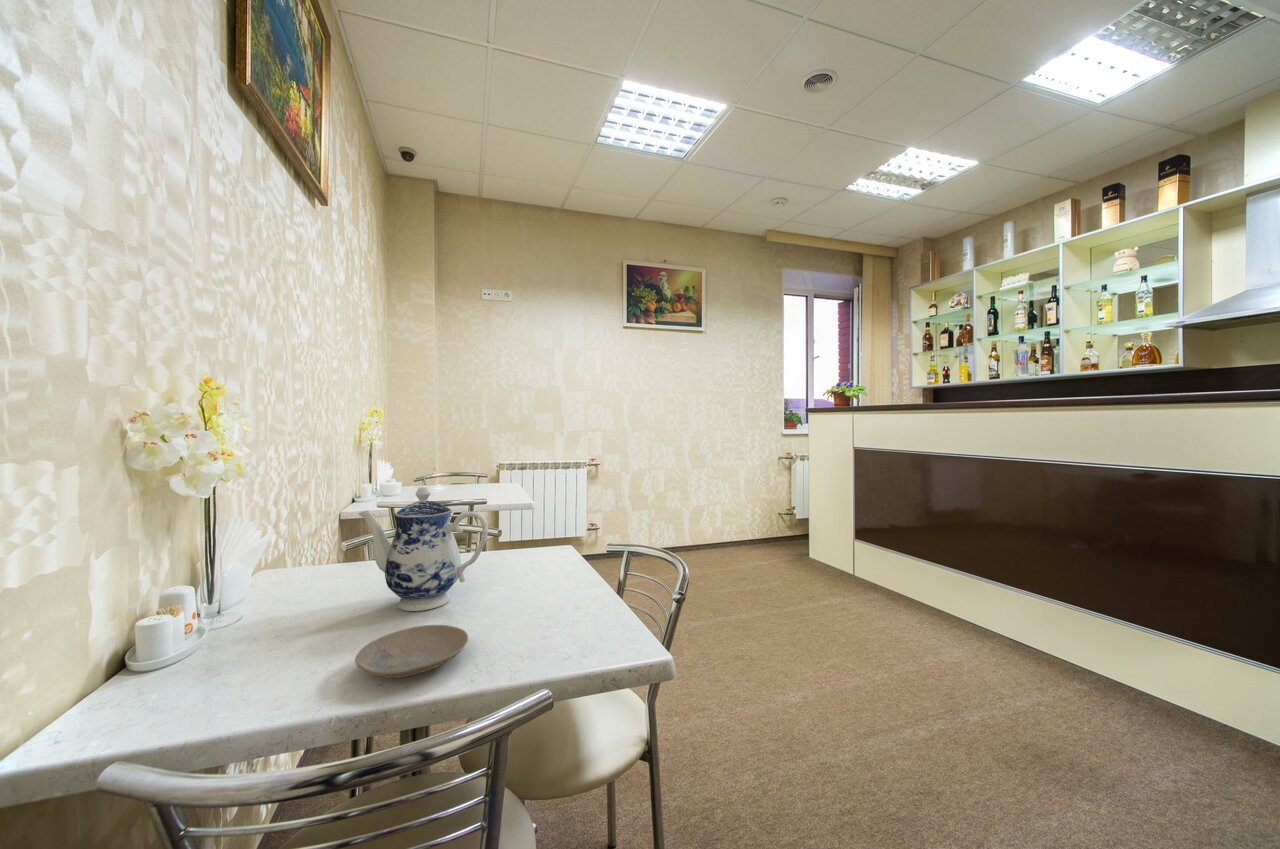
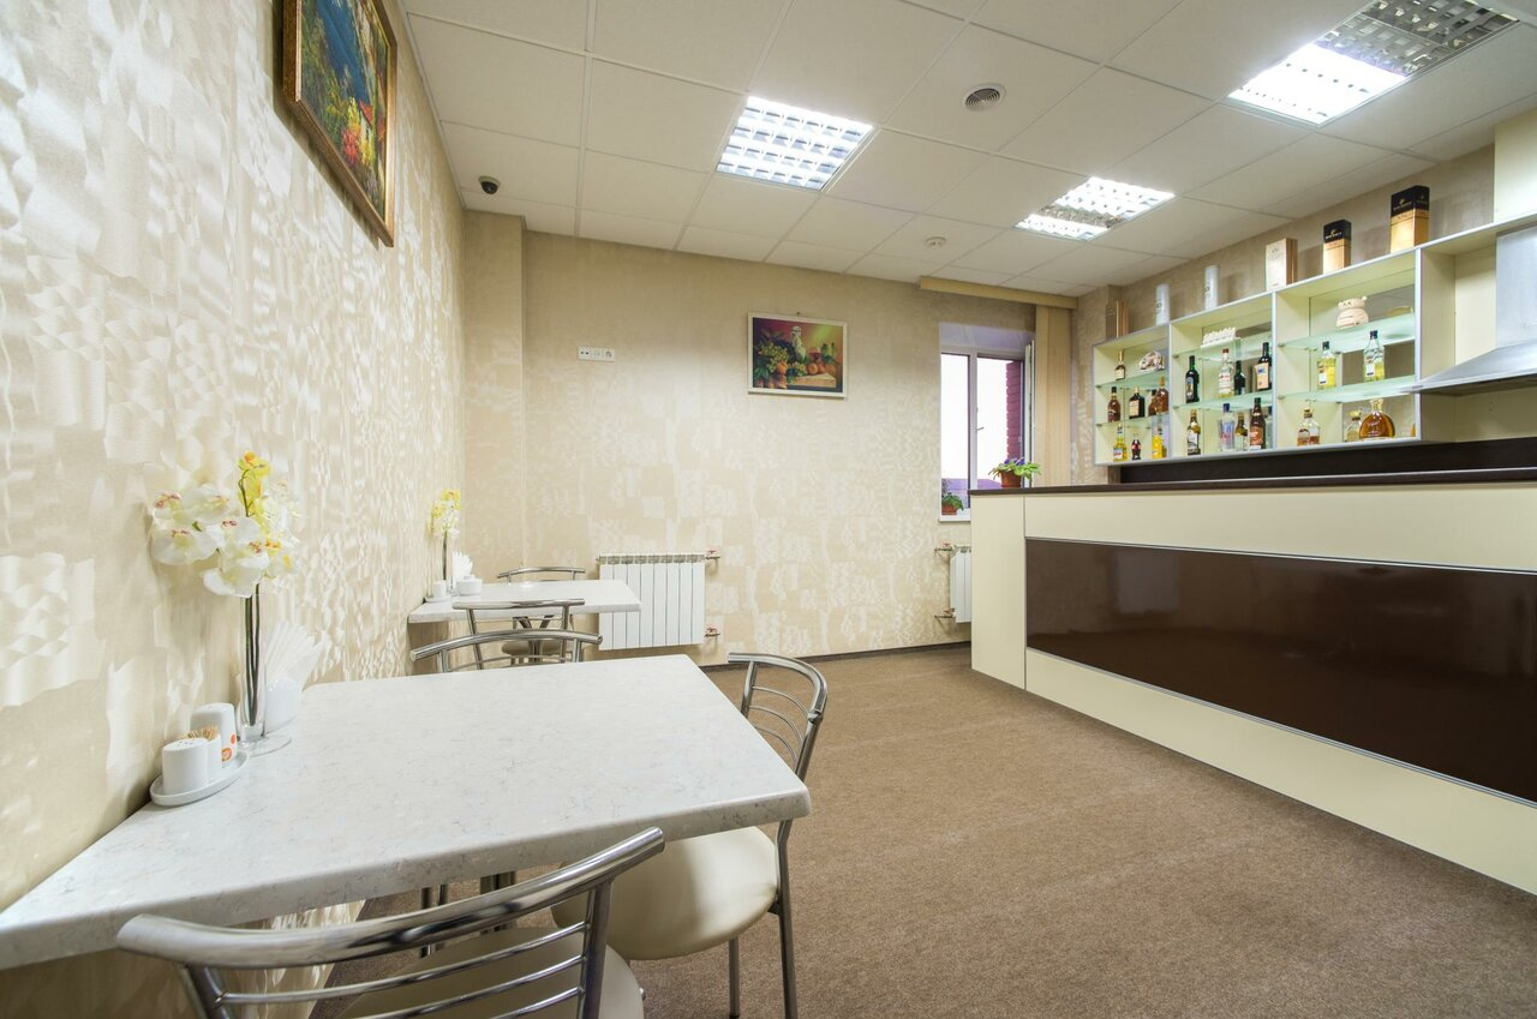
- plate [354,624,469,679]
- teapot [357,486,489,612]
